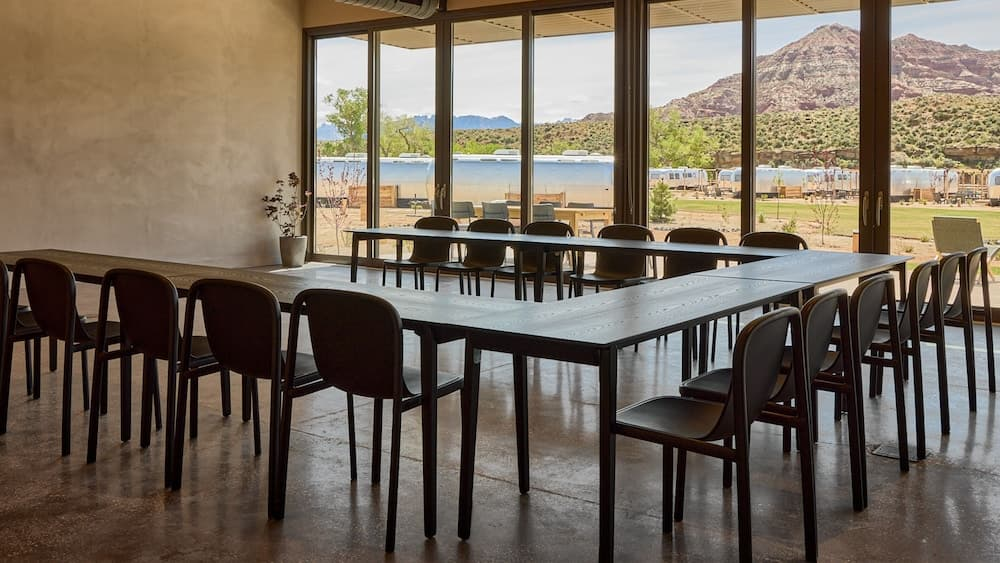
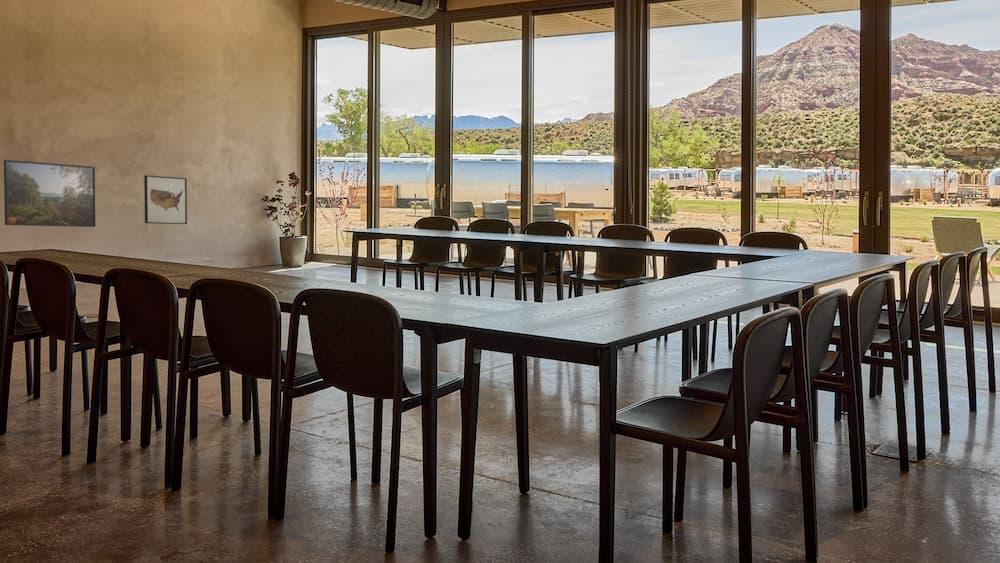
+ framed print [3,159,97,228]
+ wall art [143,174,188,225]
